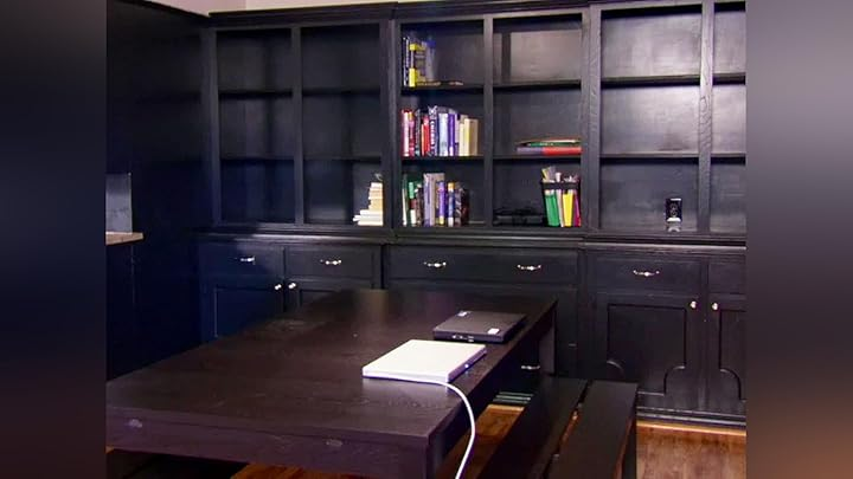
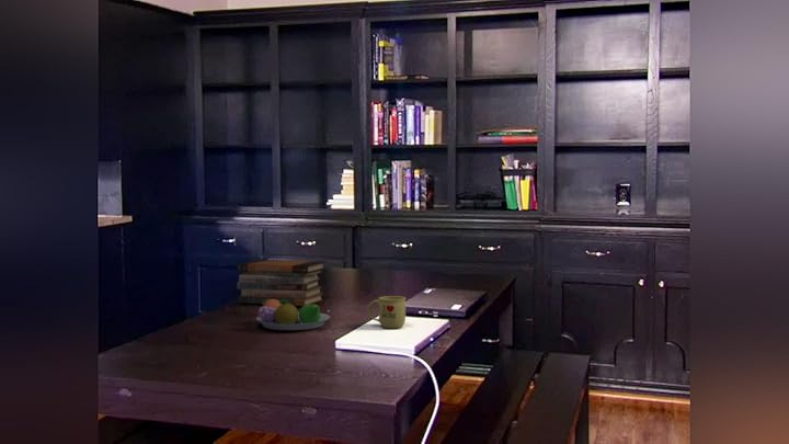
+ book stack [236,259,327,307]
+ fruit bowl [255,299,331,331]
+ mug [366,295,407,329]
